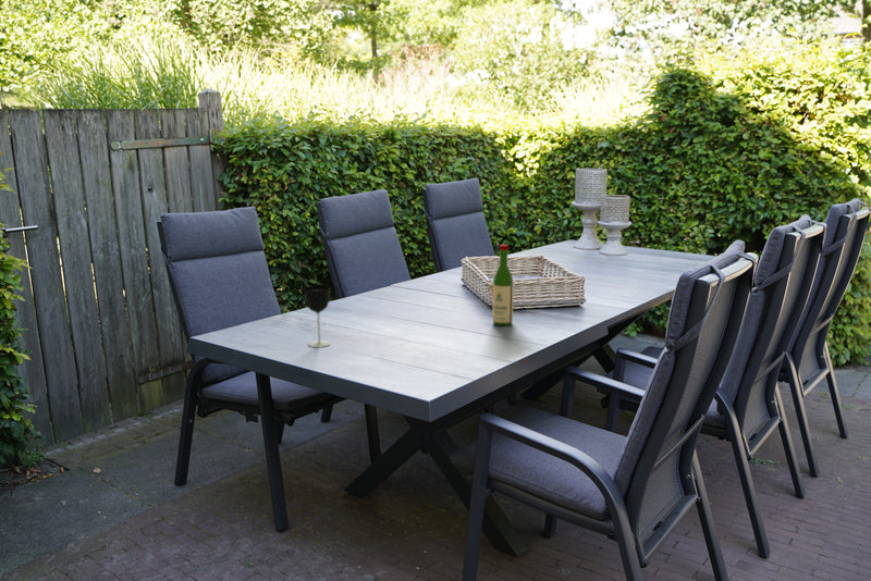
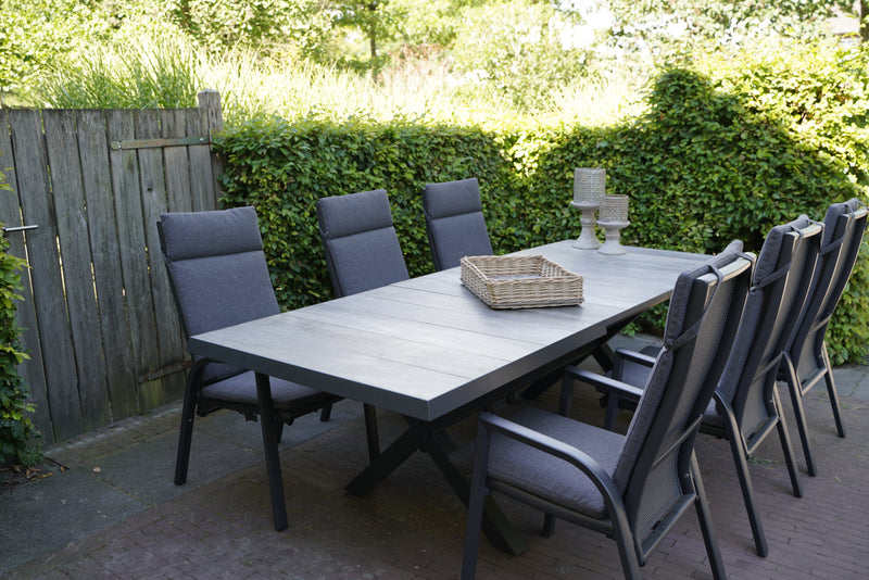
- wine bottle [491,244,515,326]
- wine glass [304,284,331,348]
